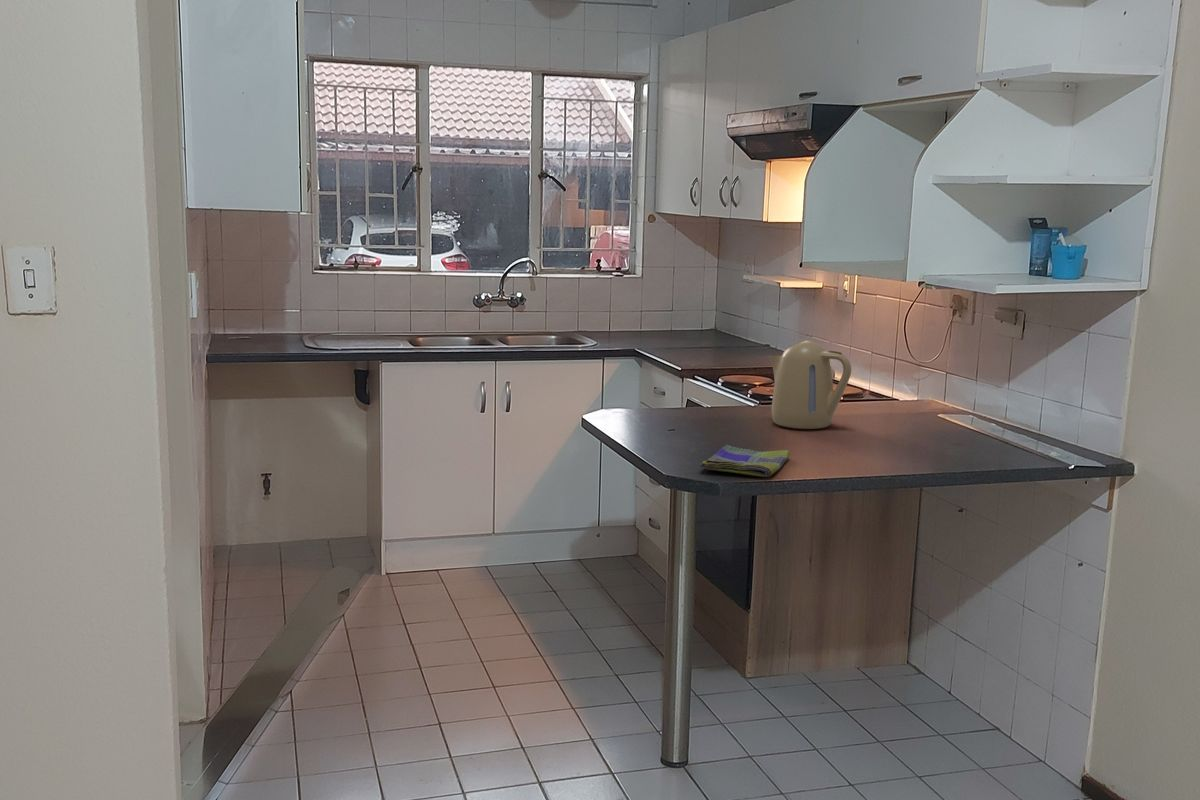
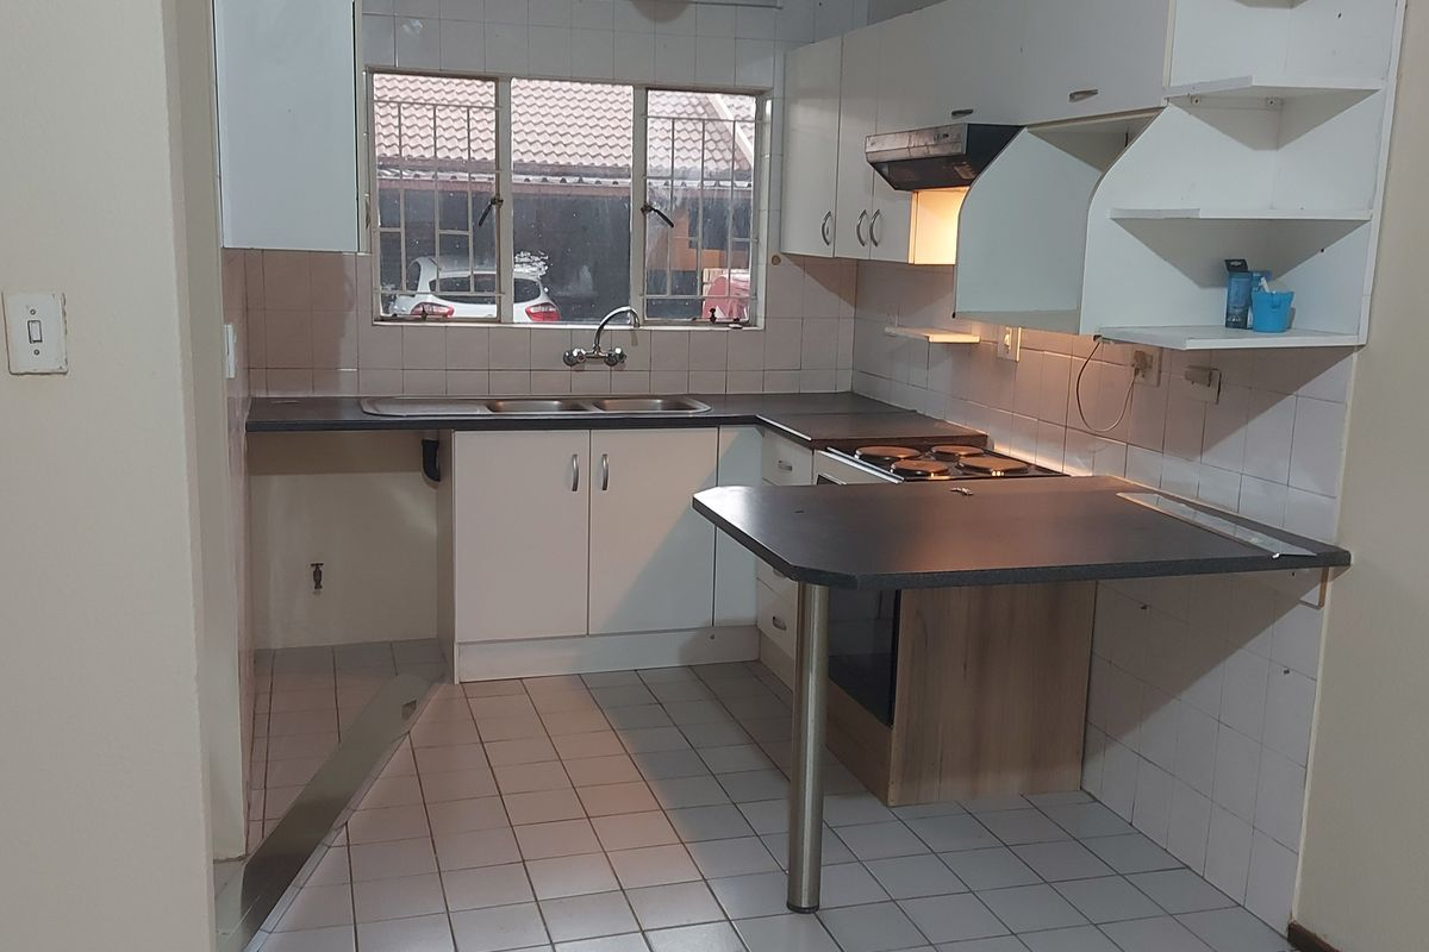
- dish towel [699,444,791,478]
- kettle [768,340,852,430]
